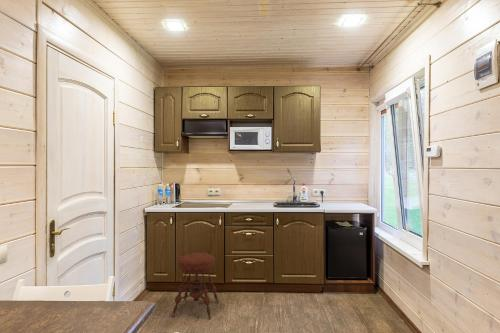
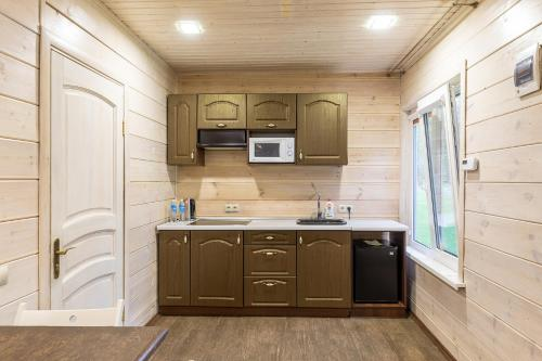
- stool [171,252,219,320]
